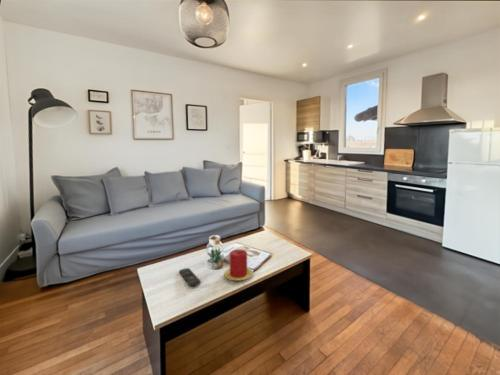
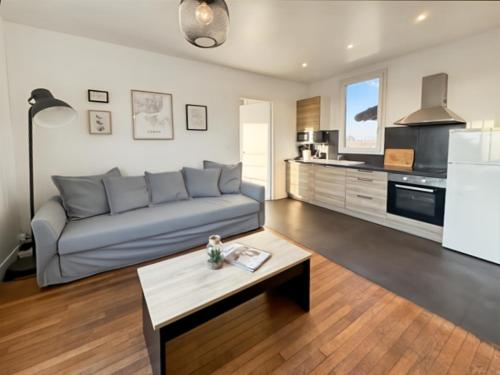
- remote control [178,267,202,287]
- candle [223,249,254,281]
